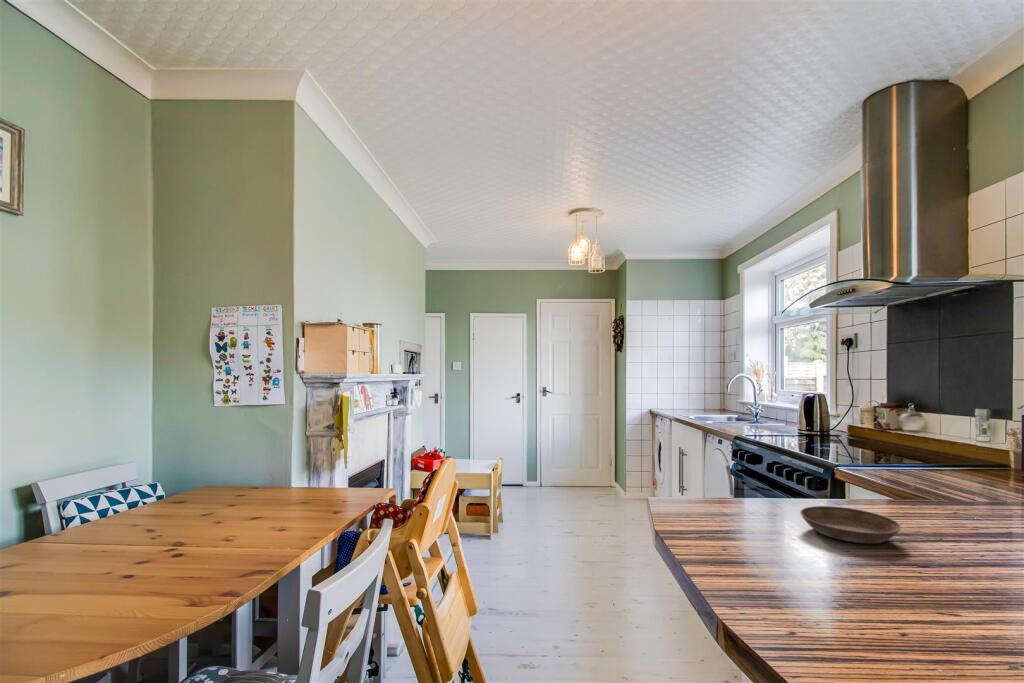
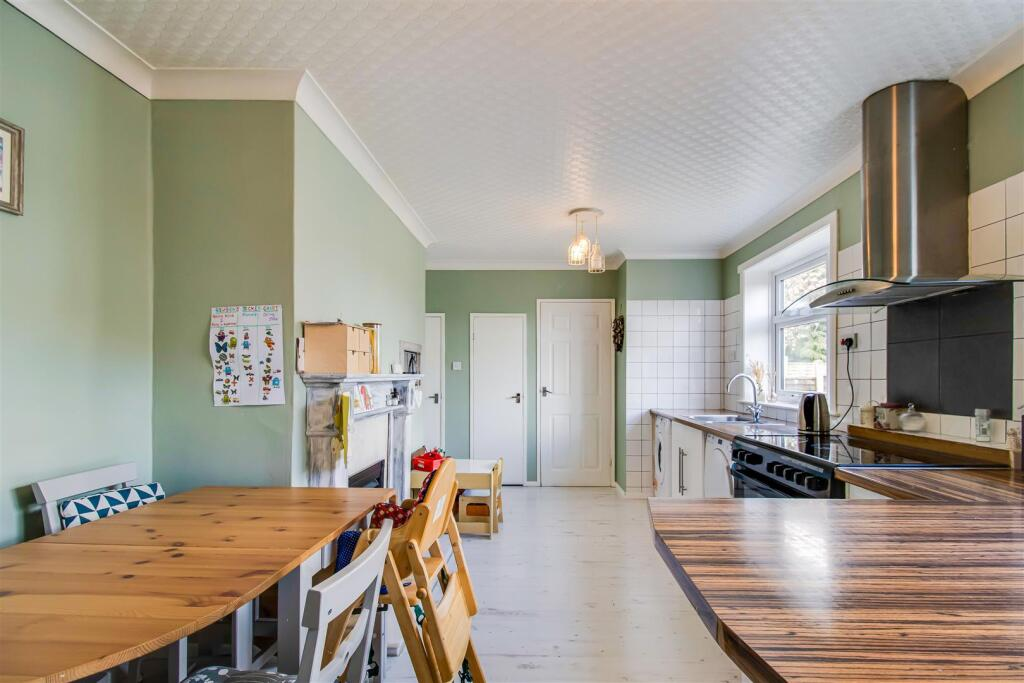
- saucer [799,505,902,544]
